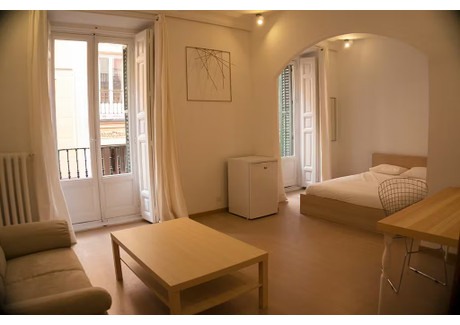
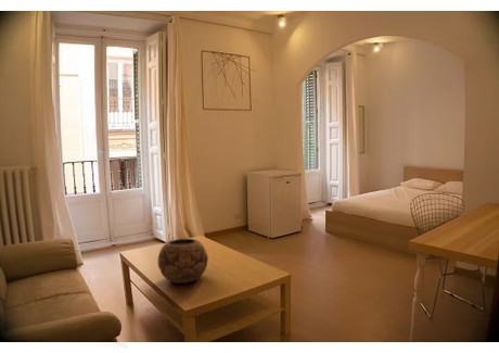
+ decorative bowl [156,238,209,285]
